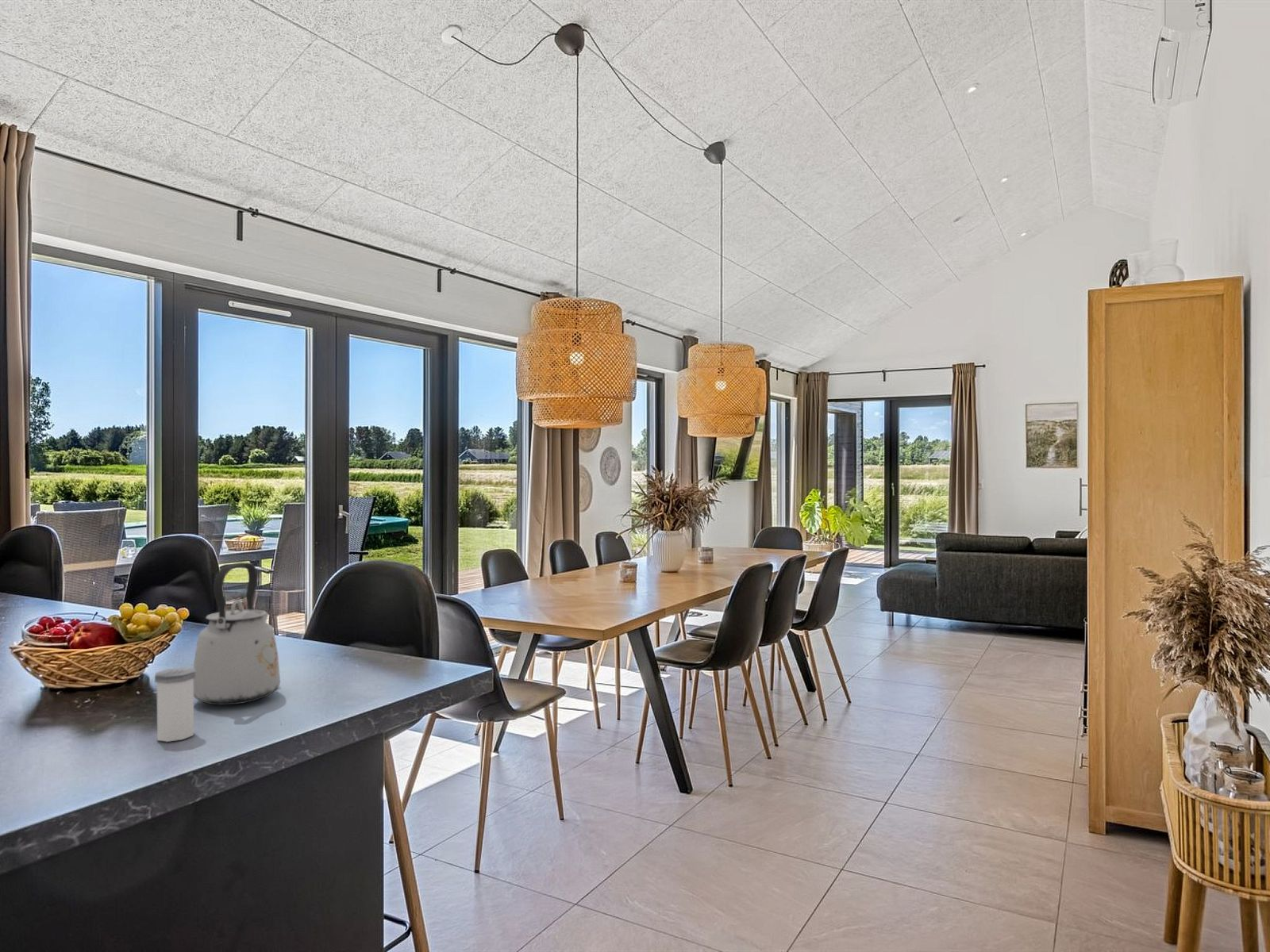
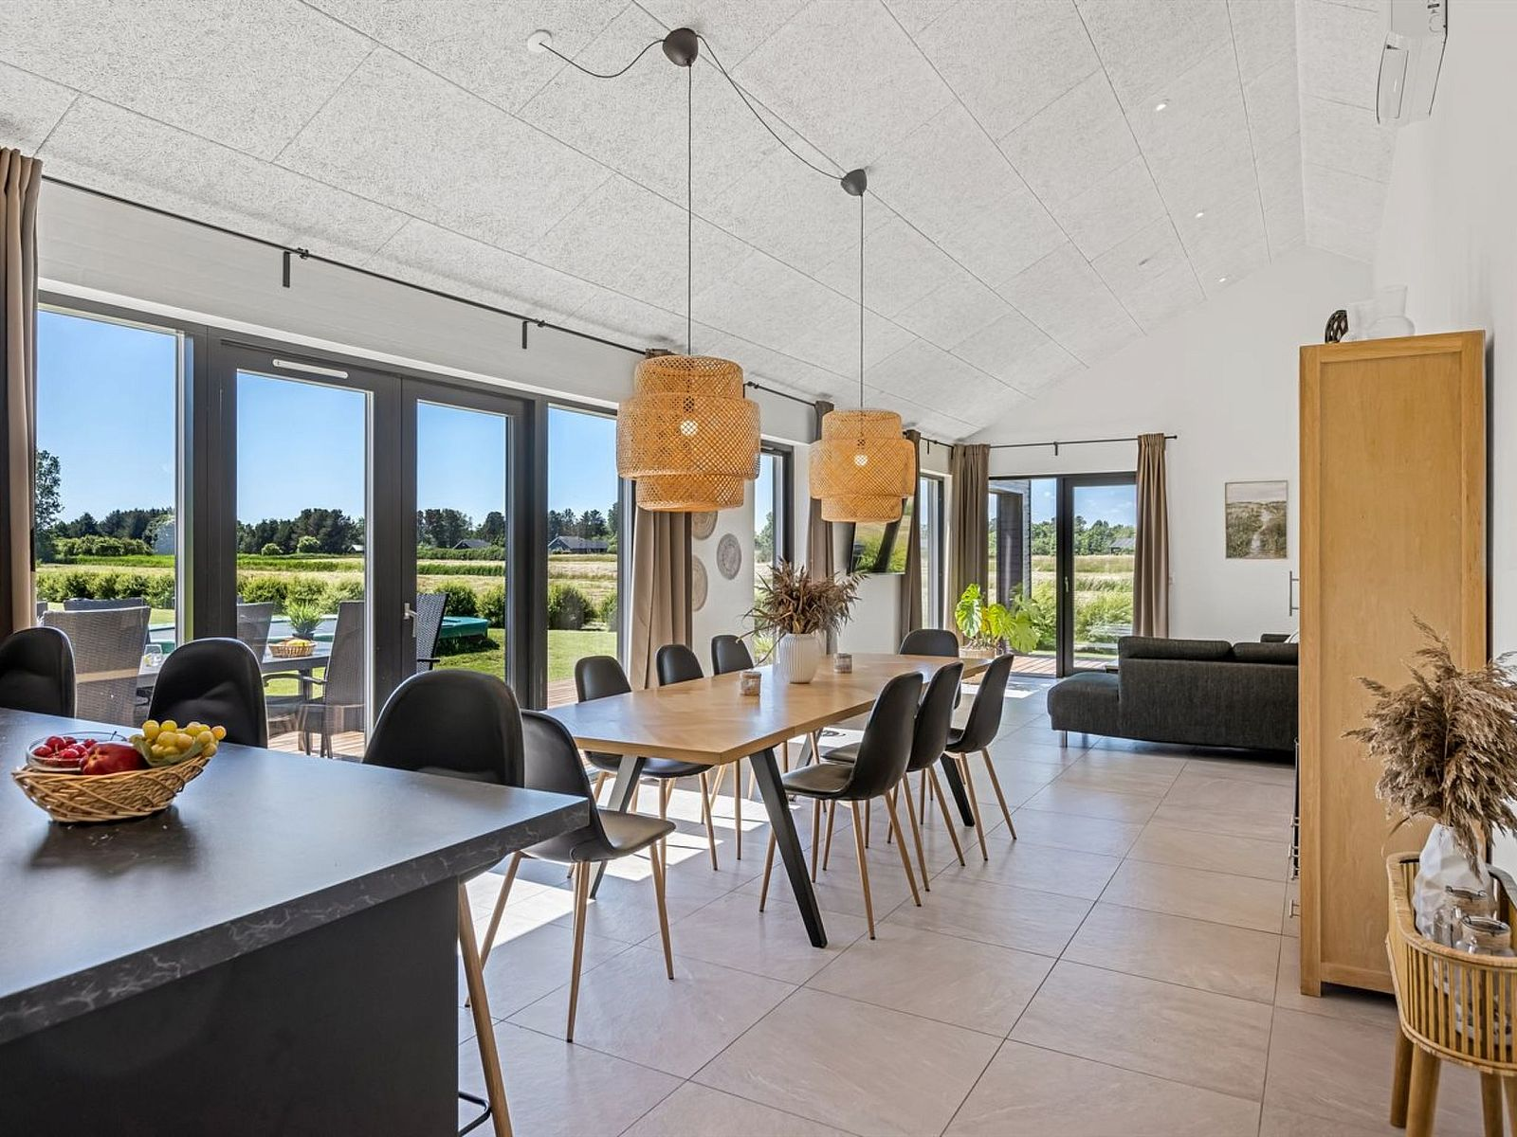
- kettle [193,562,281,705]
- salt shaker [154,667,195,743]
